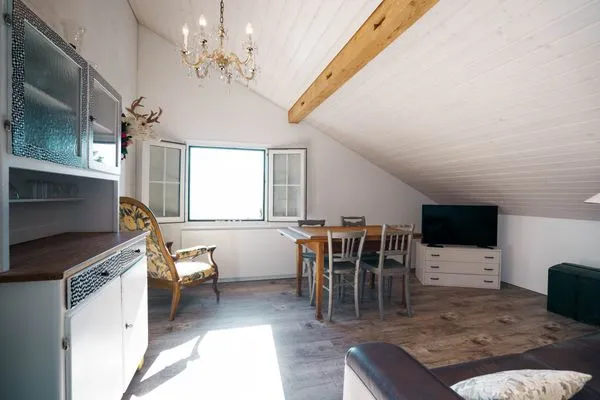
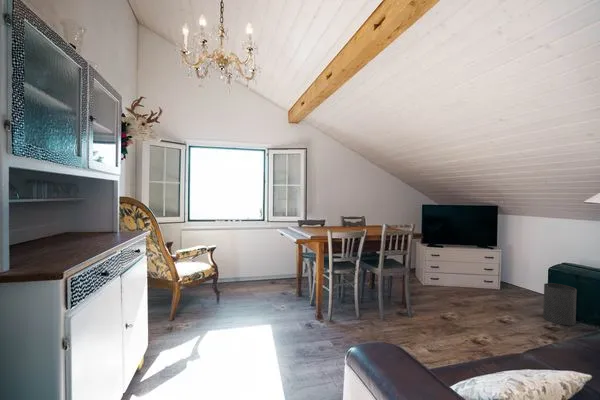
+ trash can [542,282,578,326]
